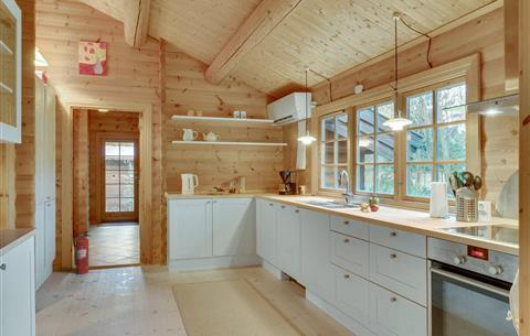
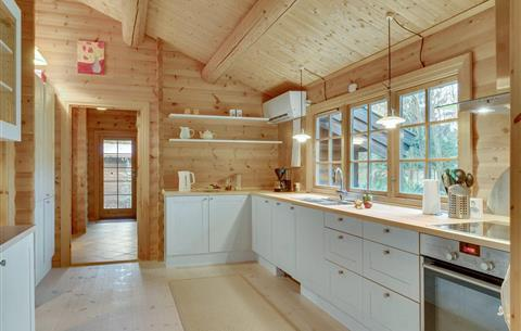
- fire extinguisher [72,230,92,275]
